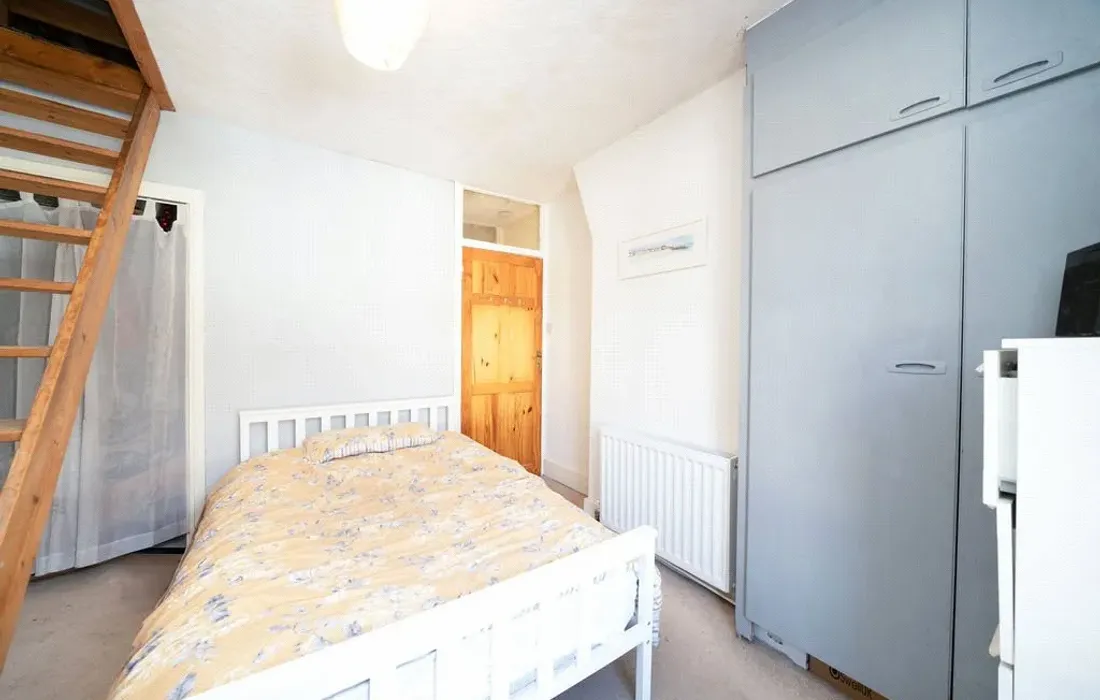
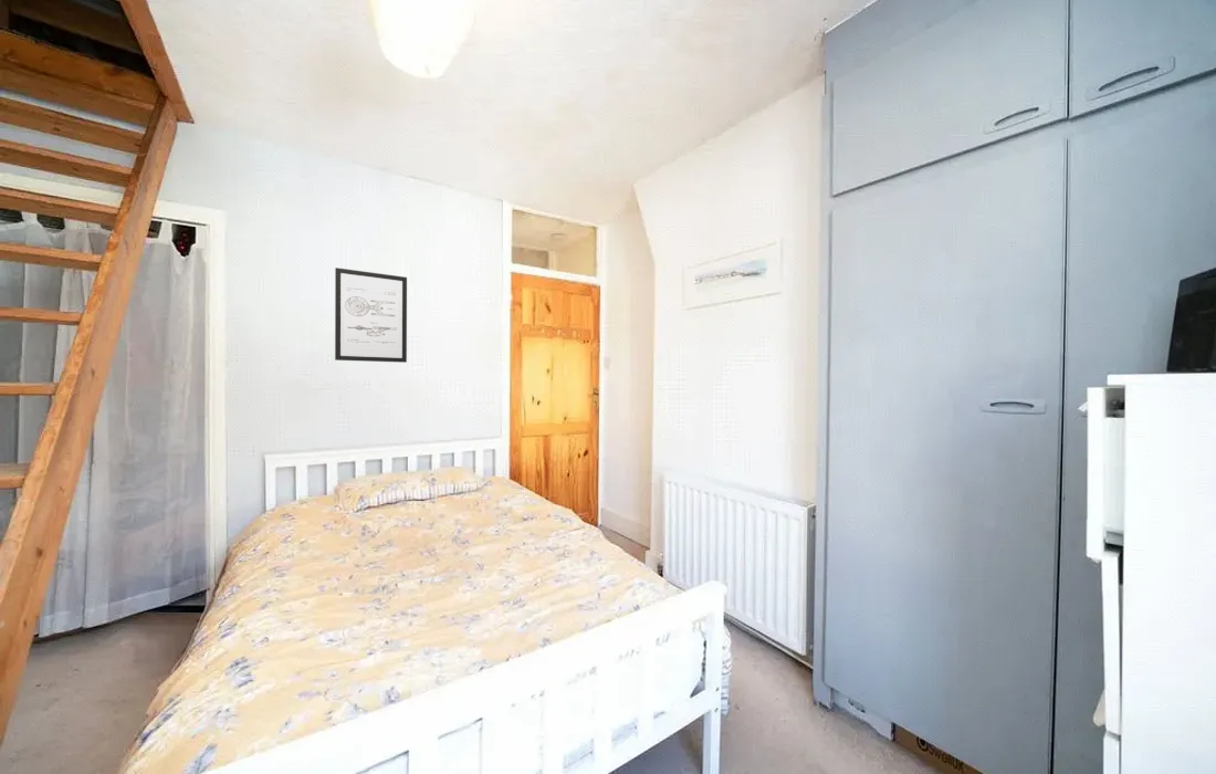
+ wall art [334,266,408,364]
